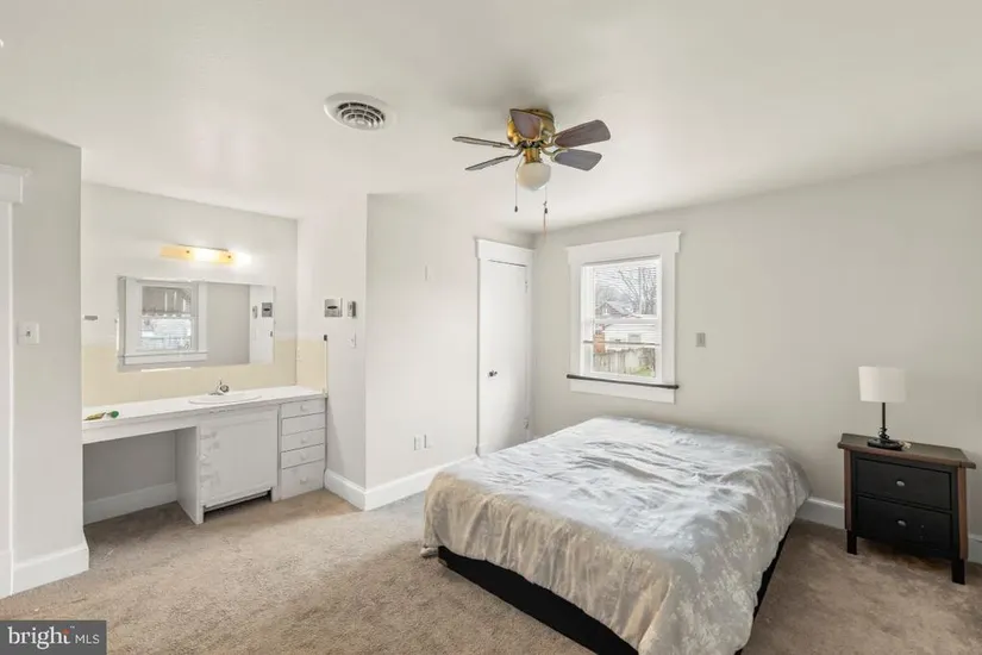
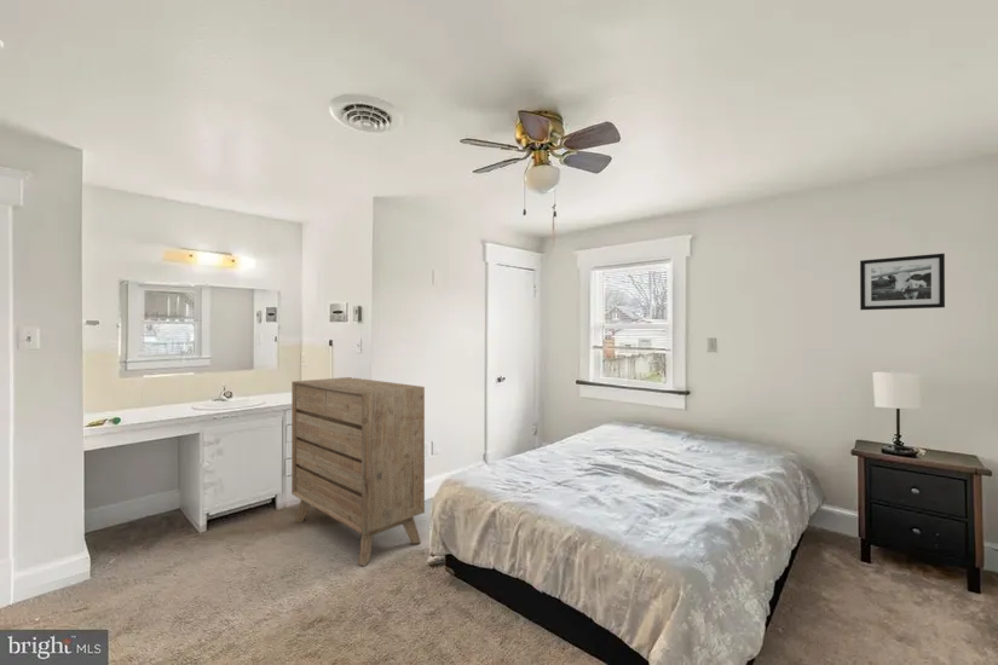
+ dresser [290,376,426,567]
+ picture frame [859,253,946,311]
